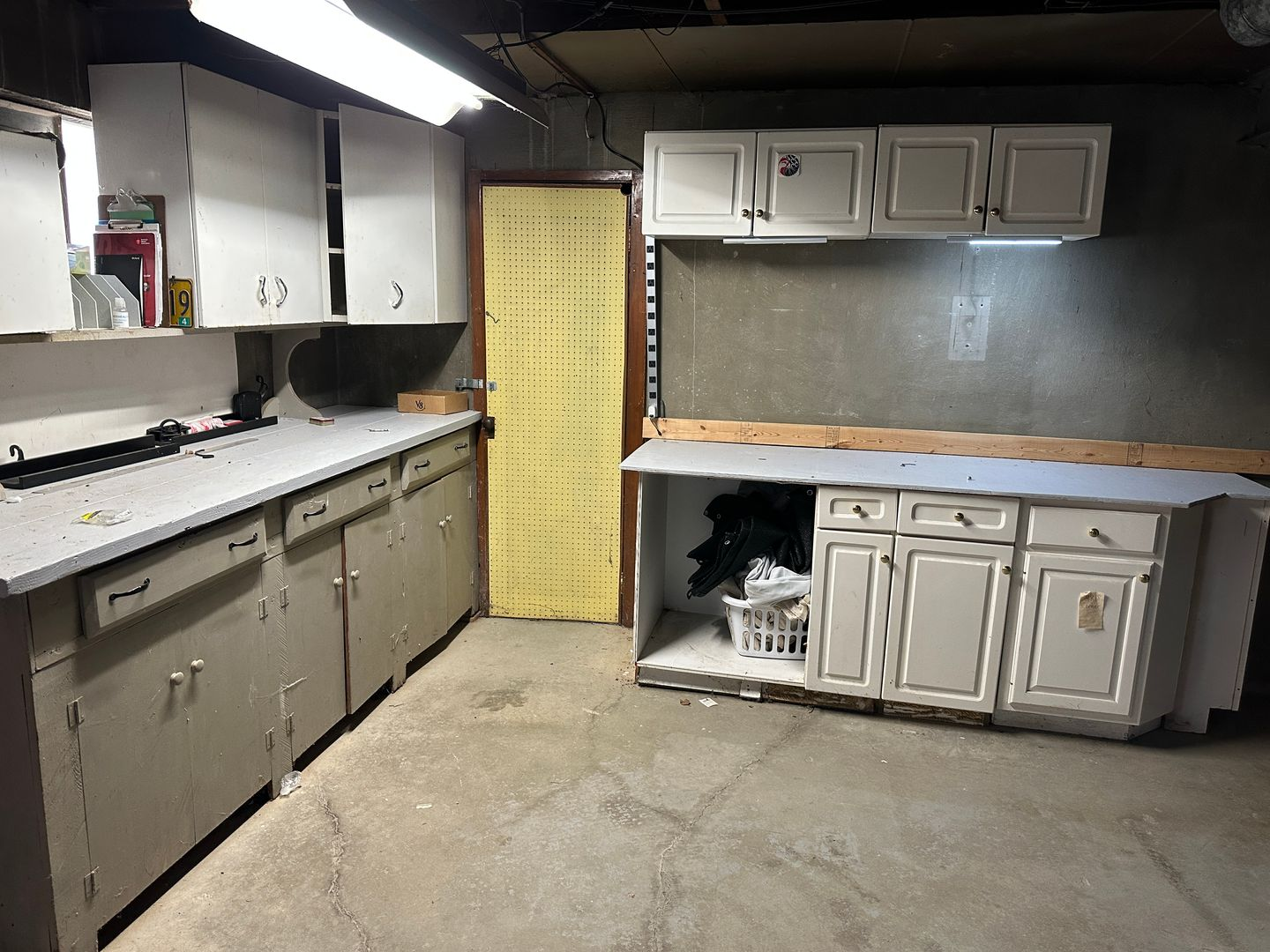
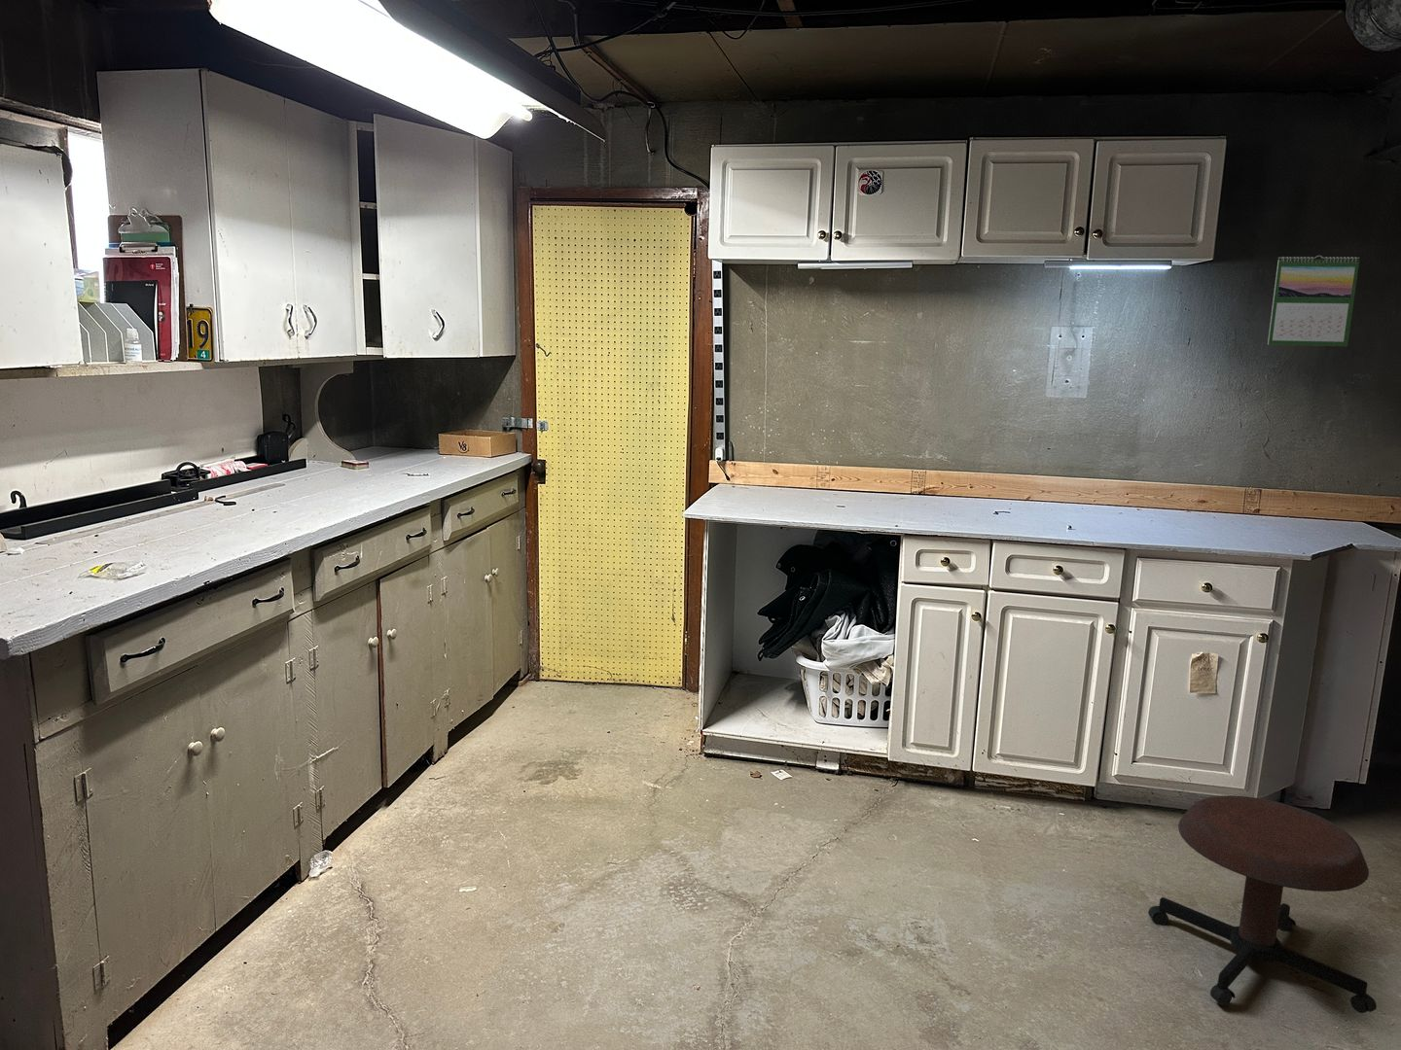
+ calendar [1266,255,1360,347]
+ stool [1147,794,1378,1014]
